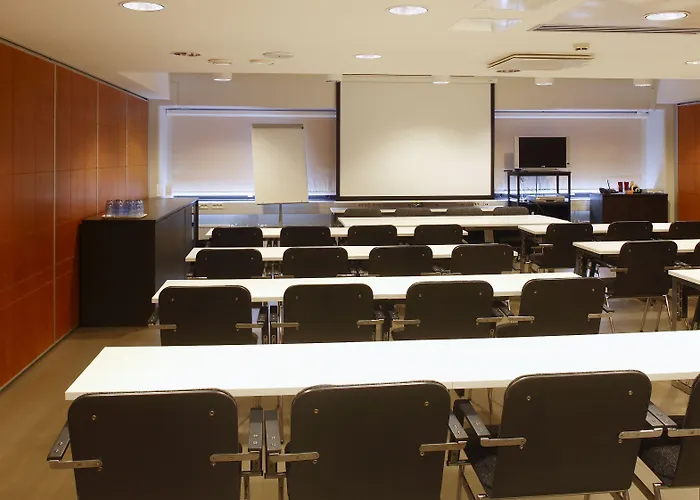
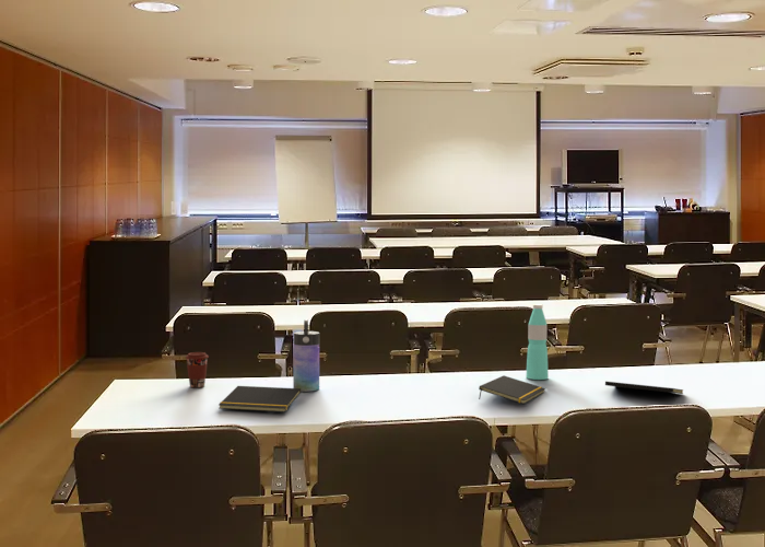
+ water bottle [525,303,550,381]
+ notepad [604,381,684,403]
+ notepad [478,374,546,405]
+ coffee cup [185,351,210,388]
+ water bottle [292,318,320,393]
+ notepad [217,385,302,414]
